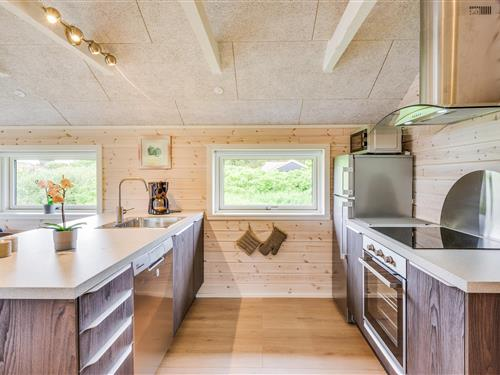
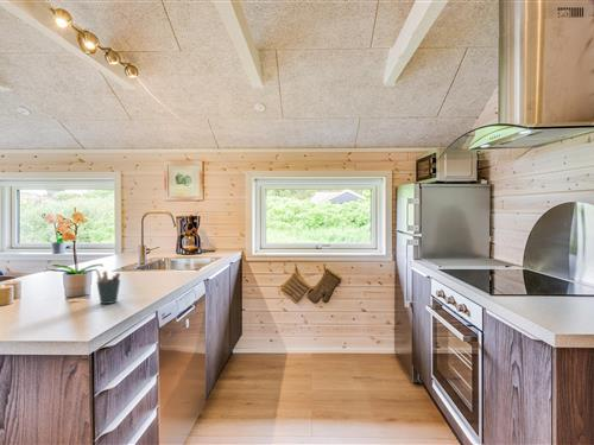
+ pen holder [95,269,121,305]
